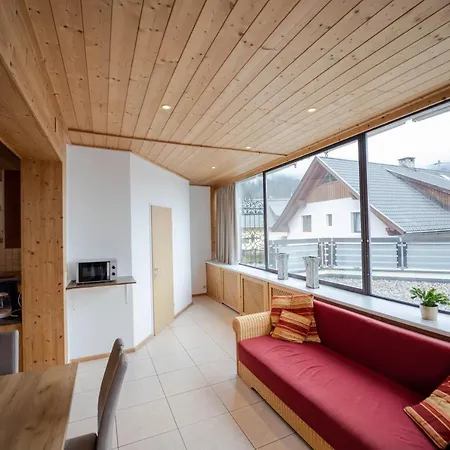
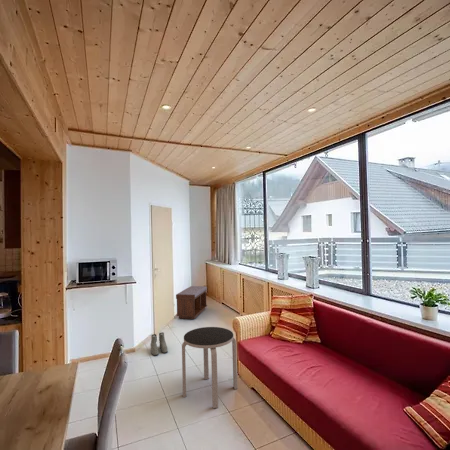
+ bench [175,285,208,320]
+ boots [150,331,168,356]
+ side table [181,326,238,409]
